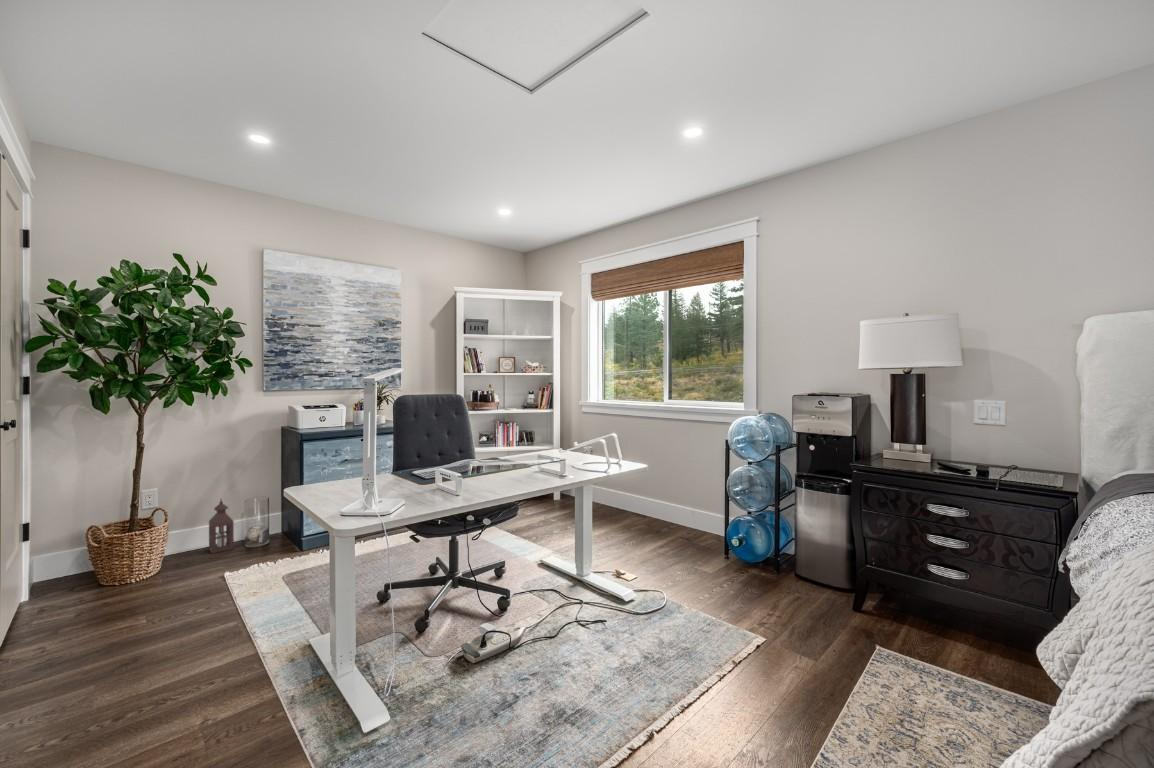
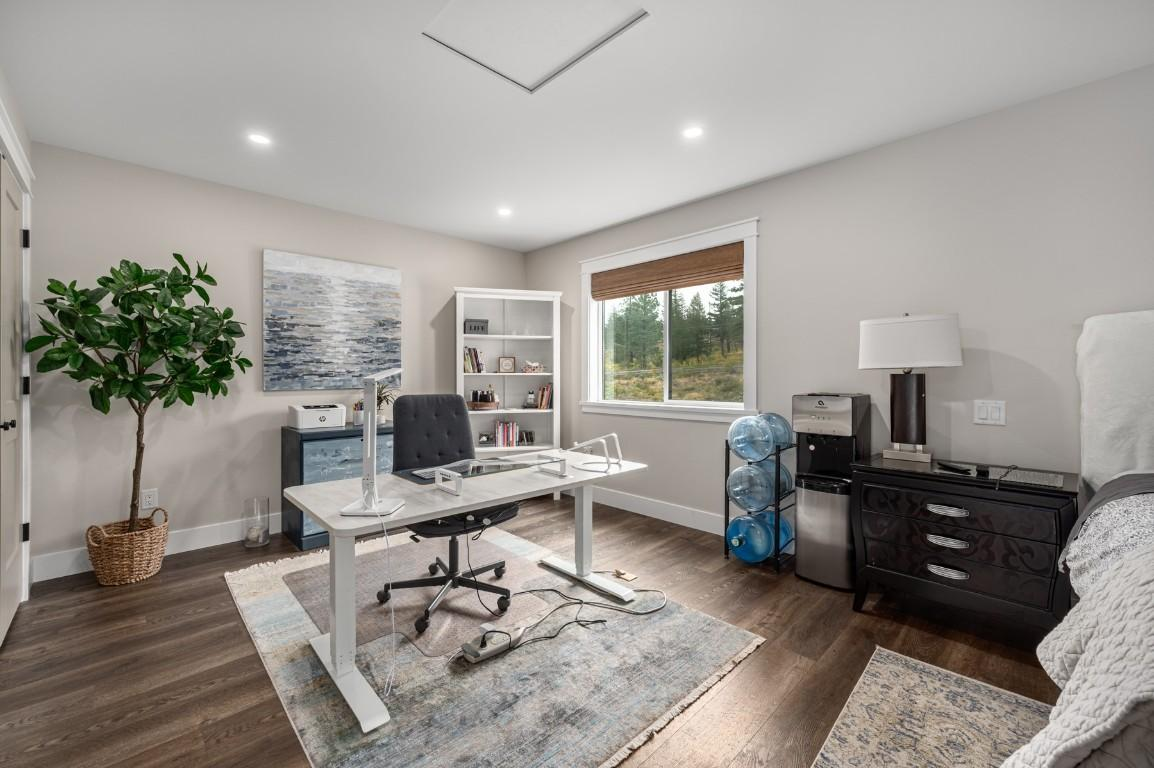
- lantern [208,497,235,554]
